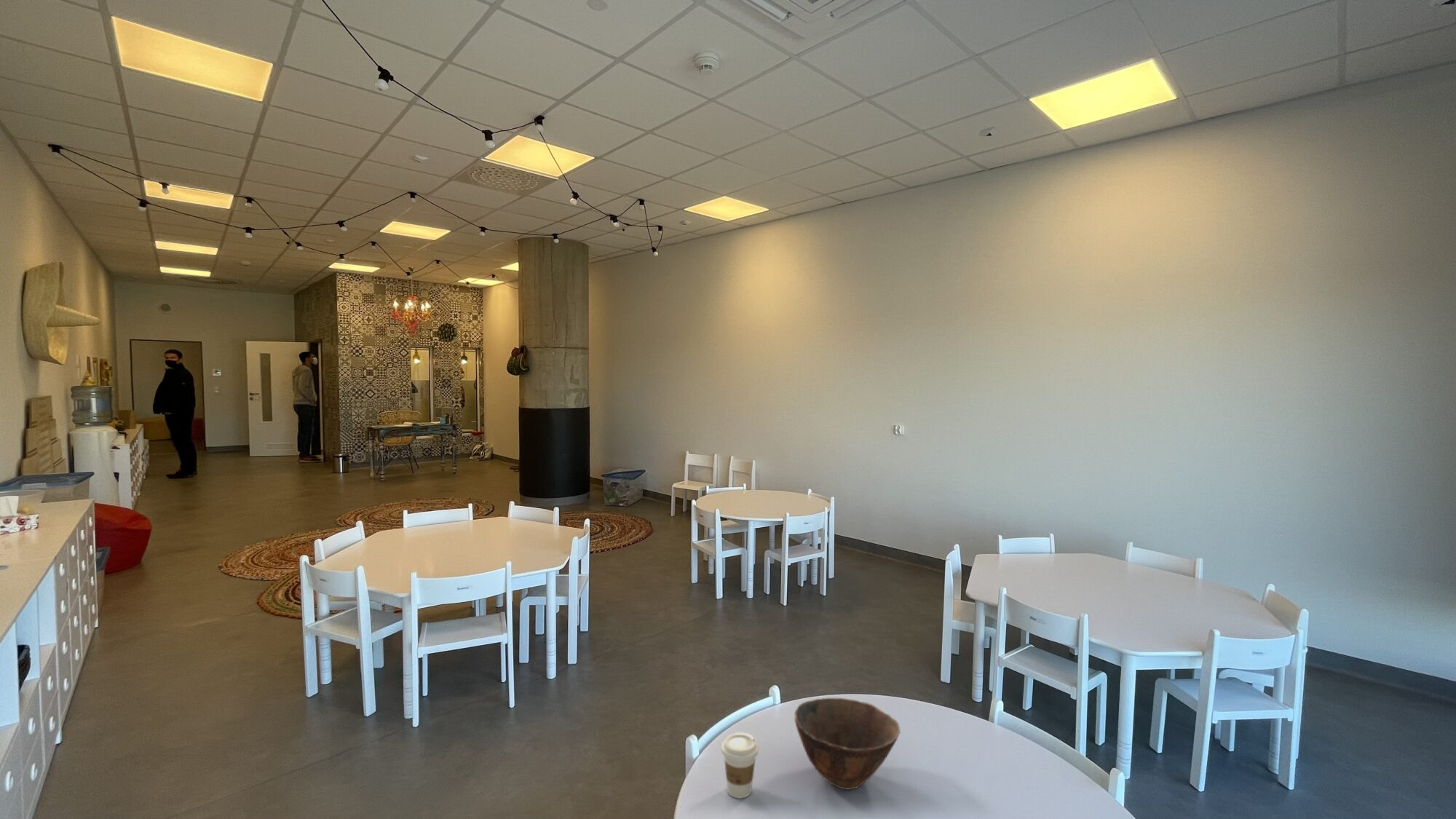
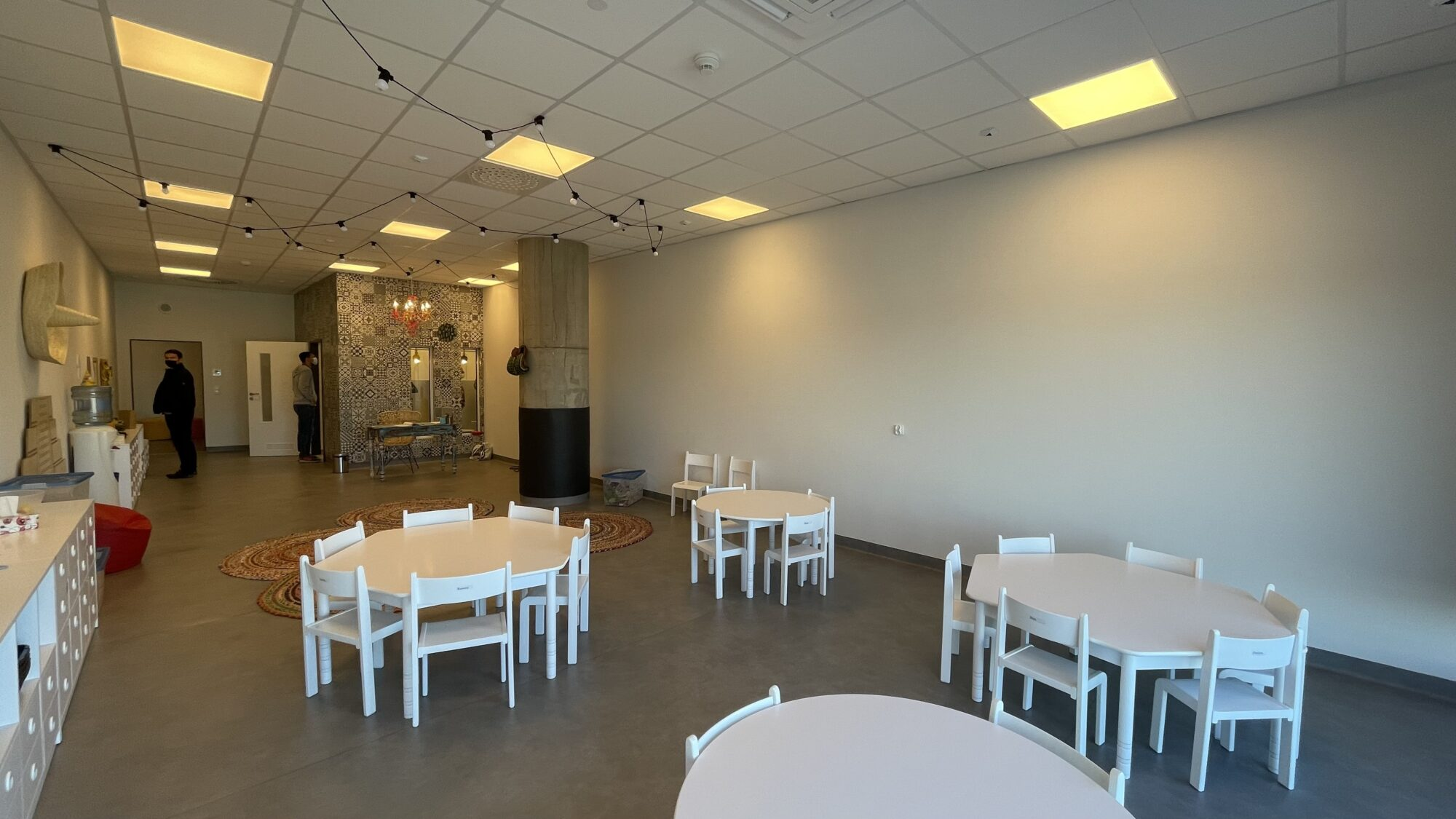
- bowl [794,697,901,791]
- coffee cup [721,732,759,799]
